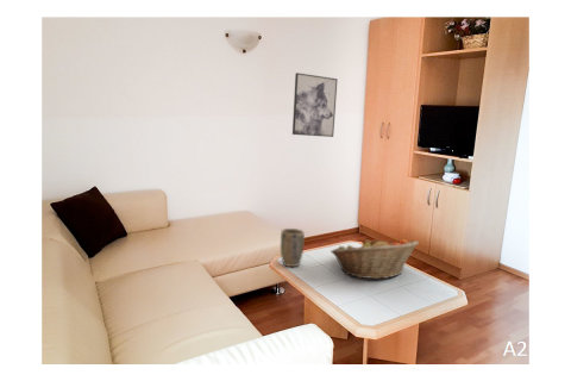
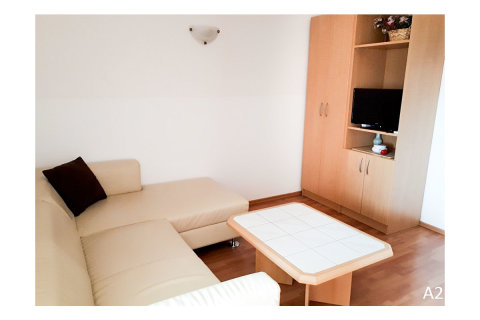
- plant pot [280,227,306,268]
- wall art [291,71,339,138]
- fruit basket [330,236,420,280]
